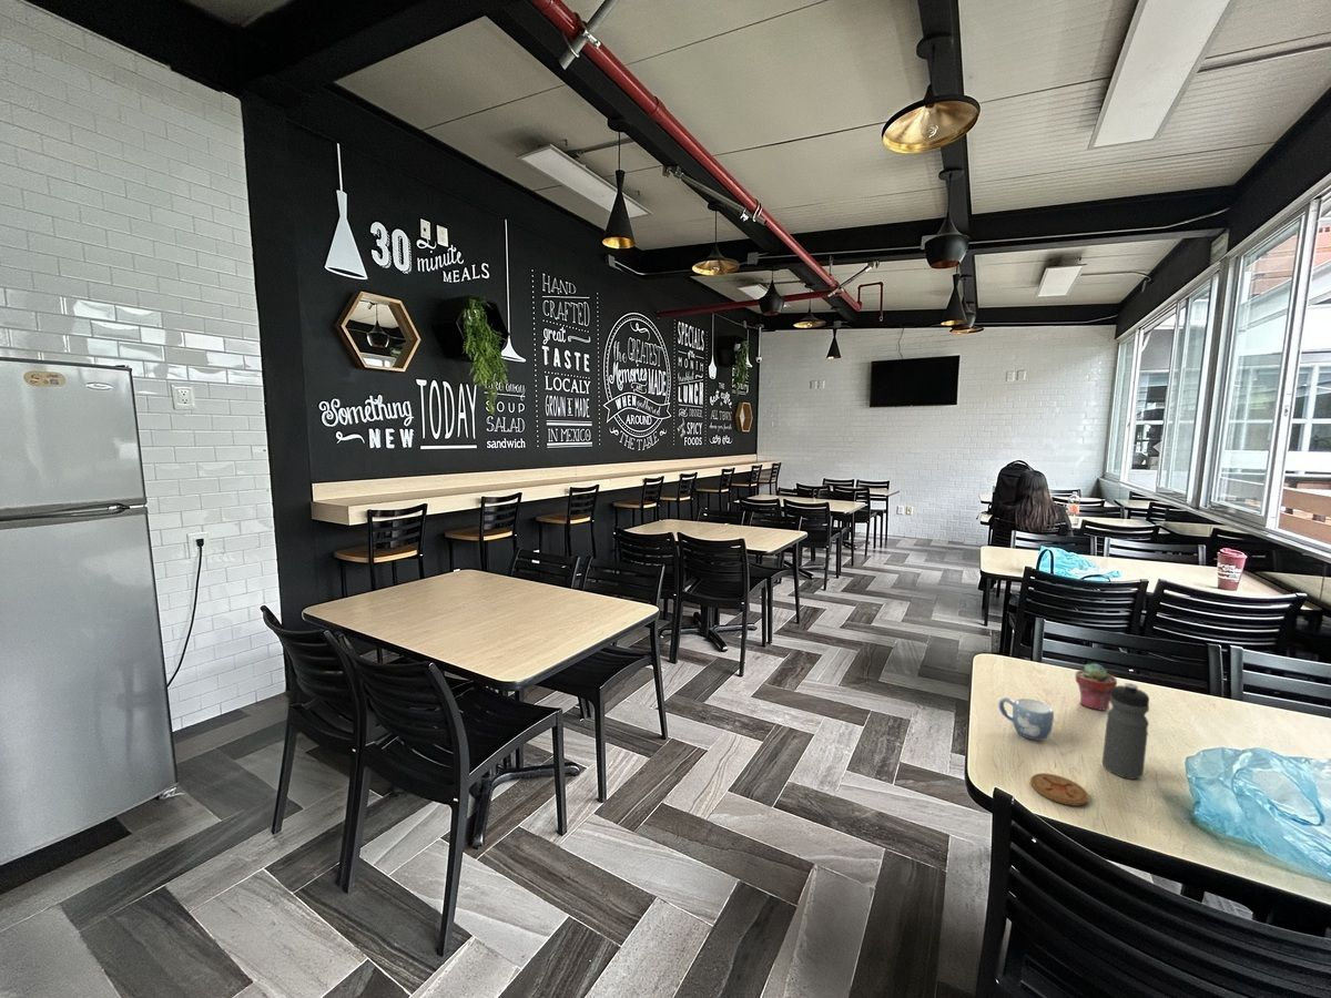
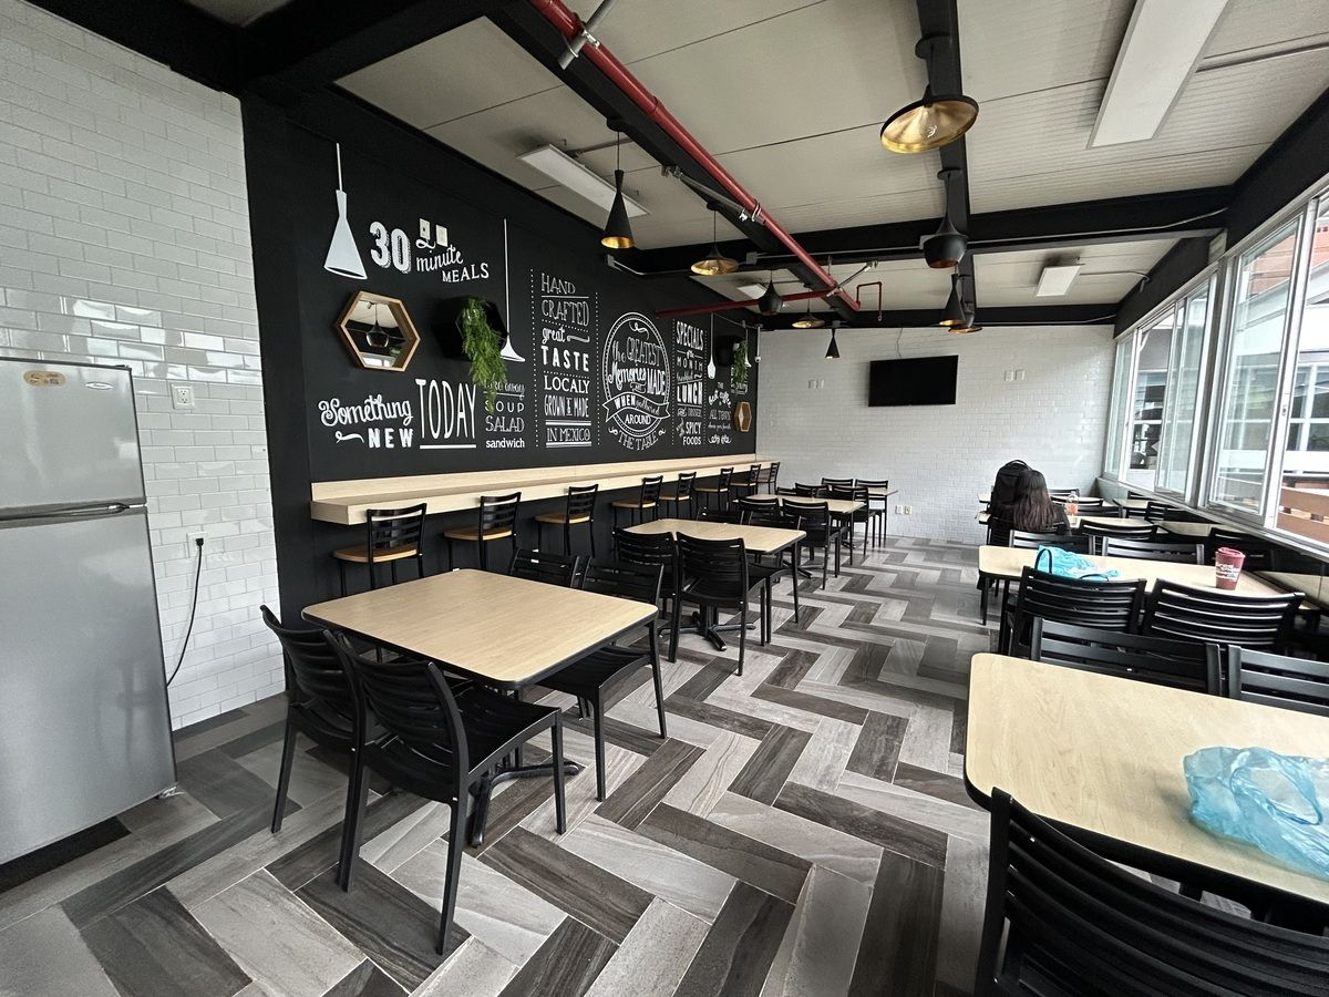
- coaster [1029,772,1090,807]
- potted succulent [1075,662,1118,711]
- water bottle [1101,682,1150,780]
- mug [998,696,1055,742]
